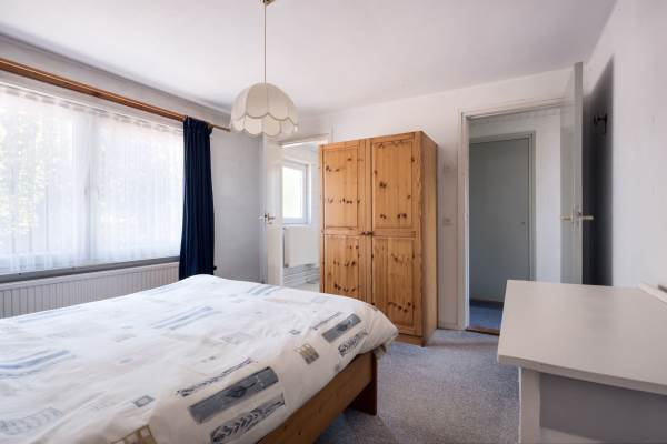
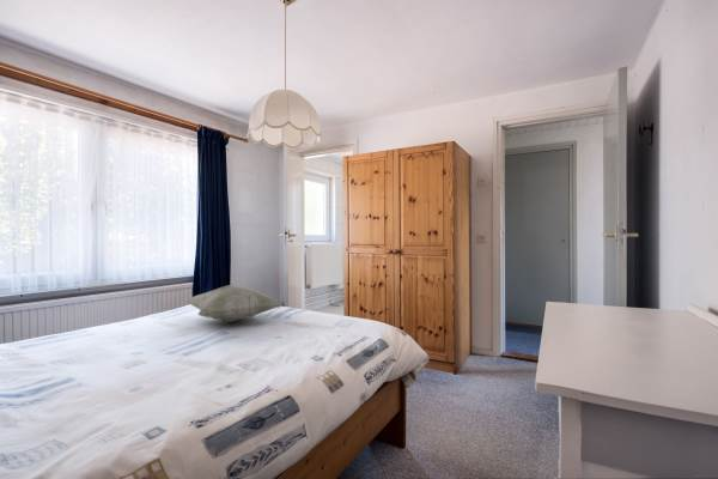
+ decorative pillow [185,284,284,323]
